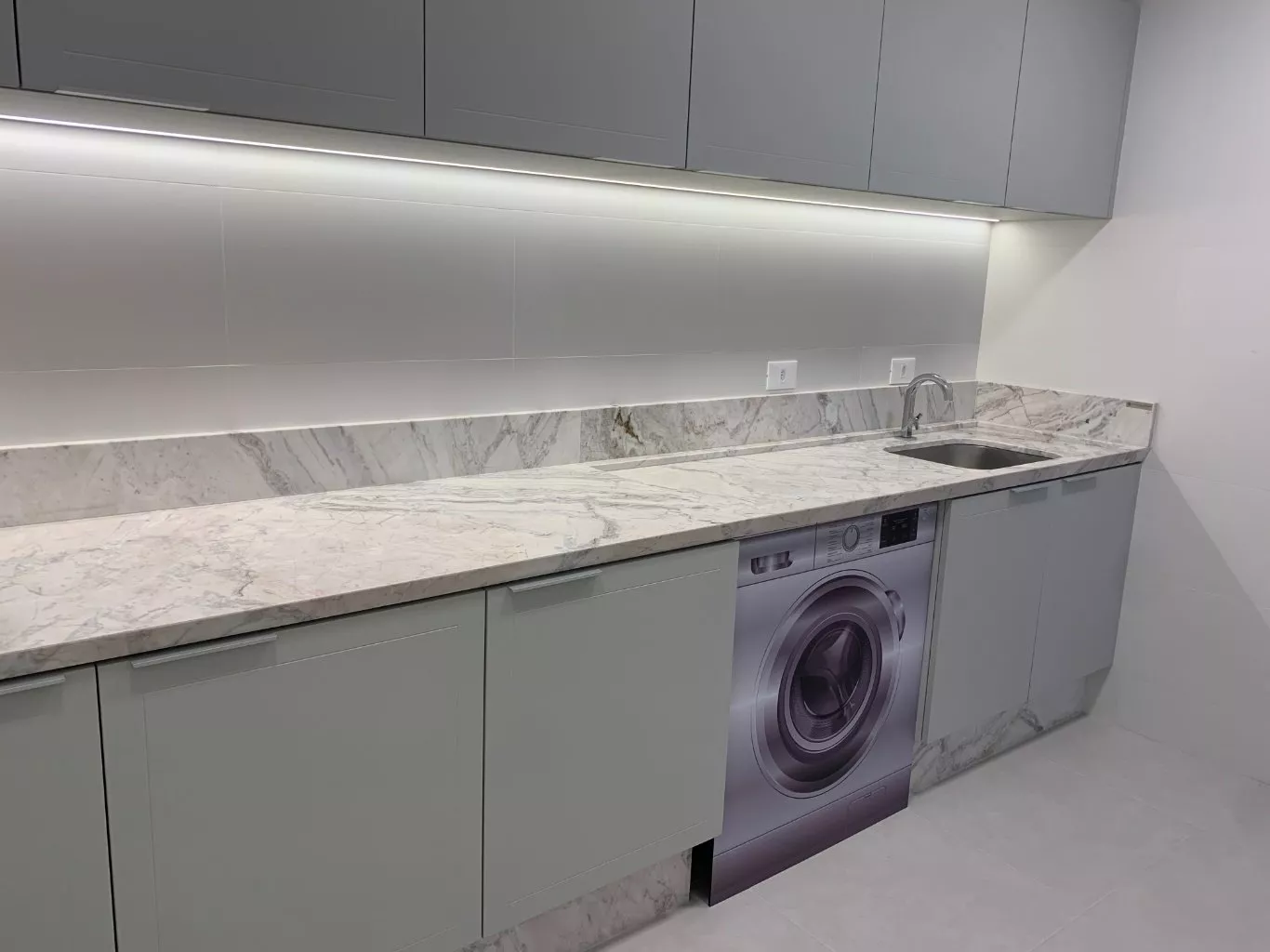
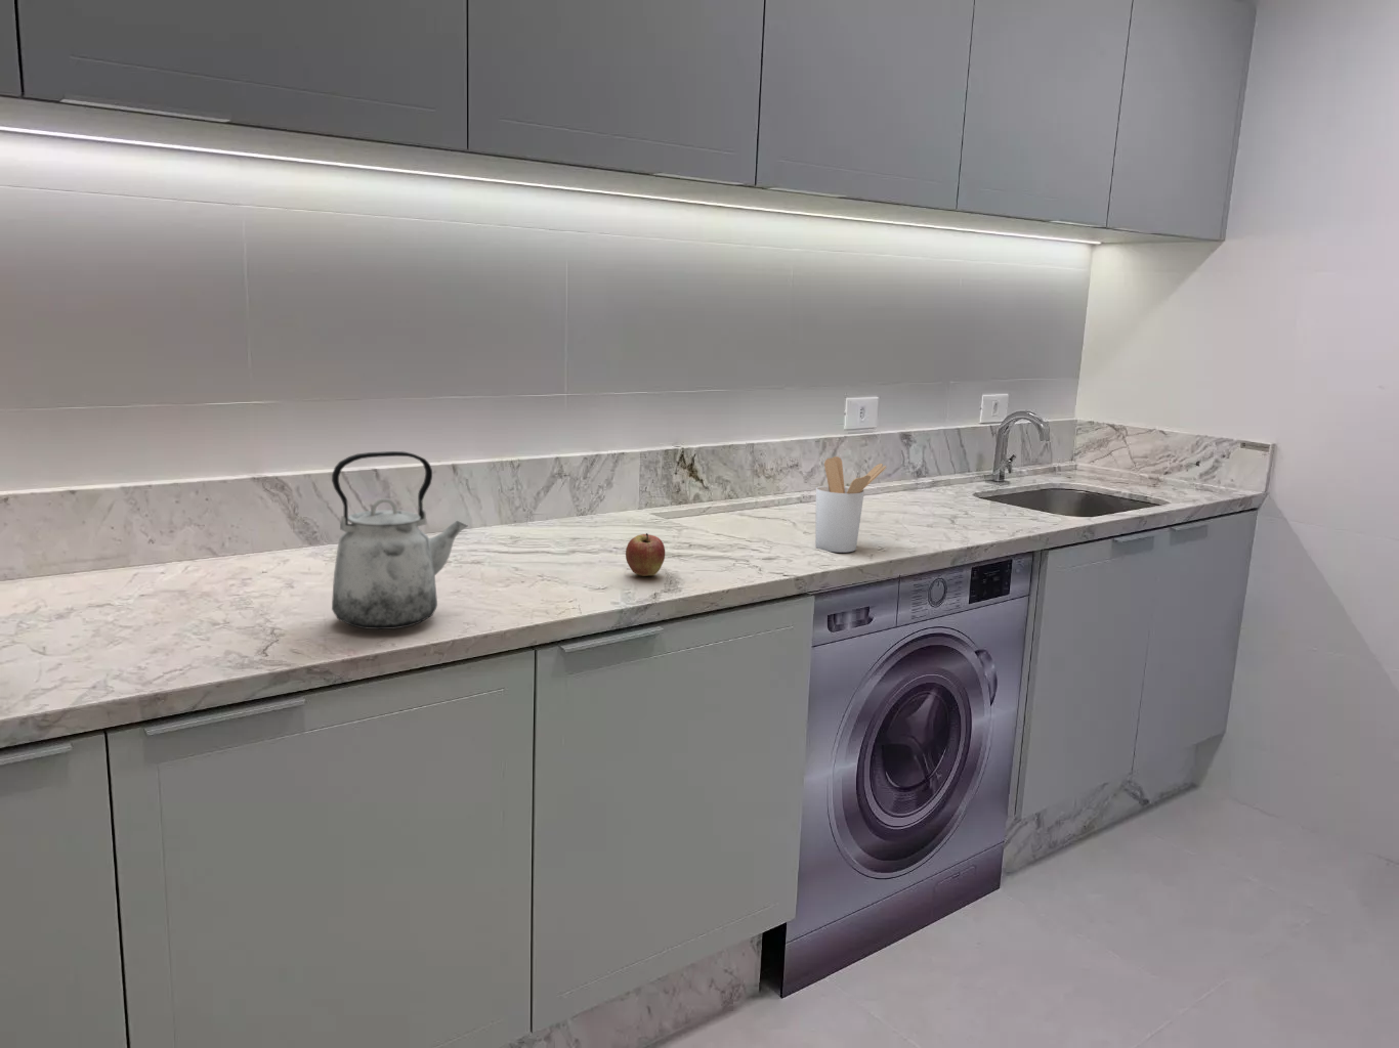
+ fruit [625,532,665,577]
+ kettle [330,450,469,631]
+ utensil holder [814,456,888,554]
